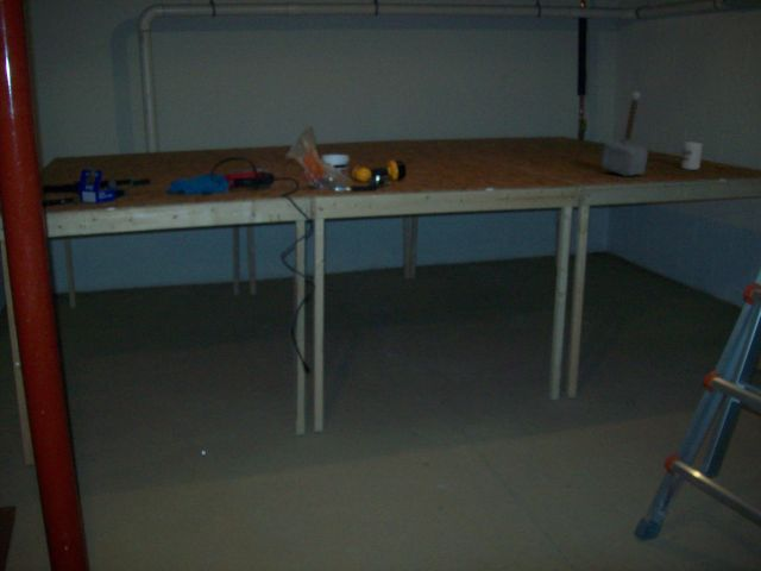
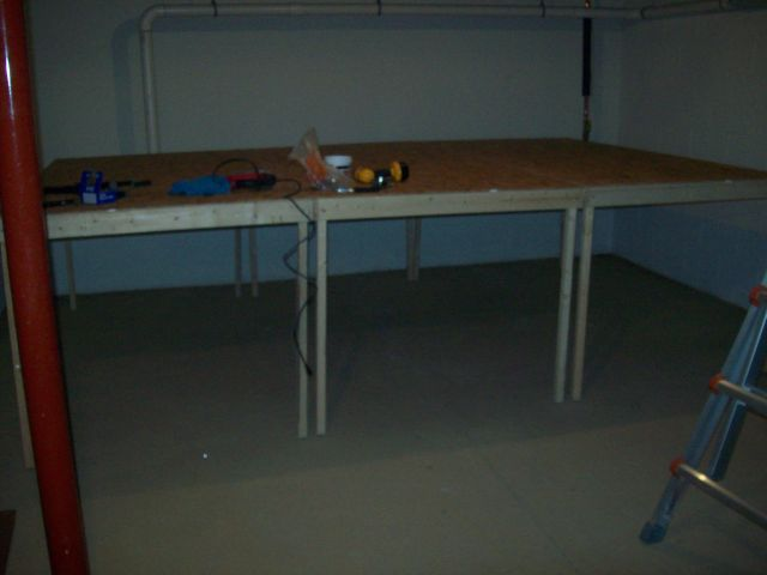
- hammer [599,90,649,177]
- cup [680,140,704,171]
